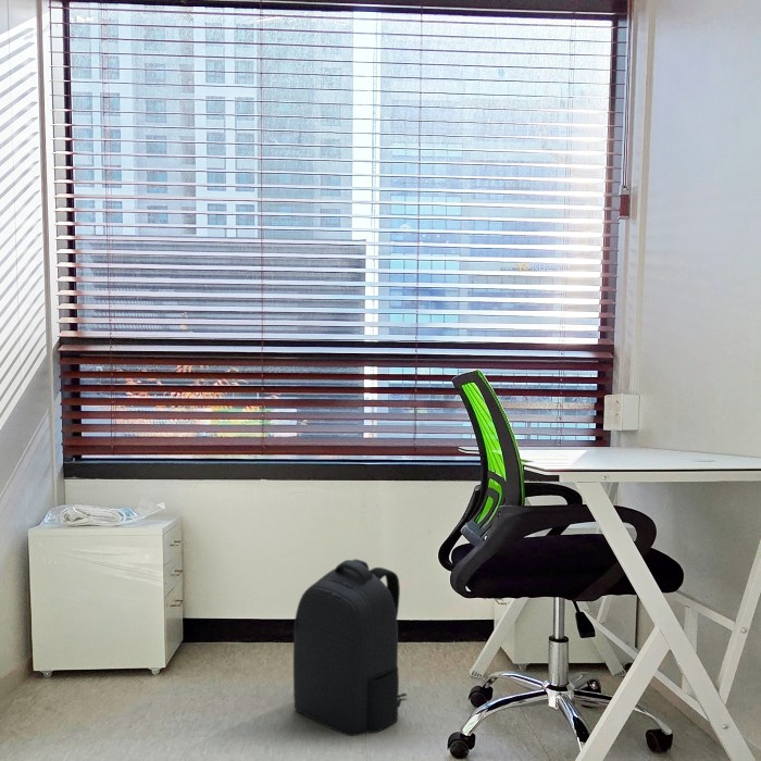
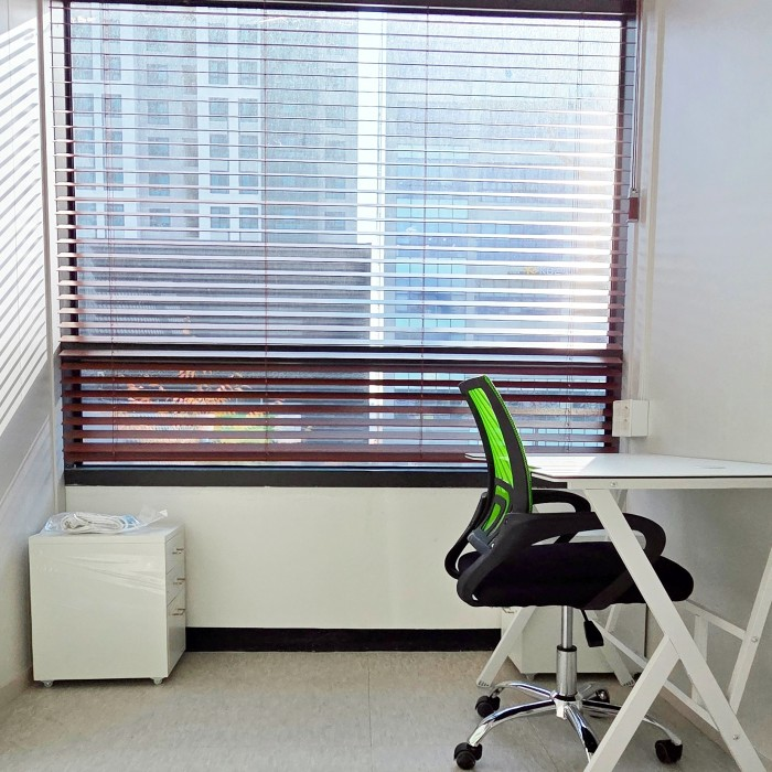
- backpack [292,559,408,737]
